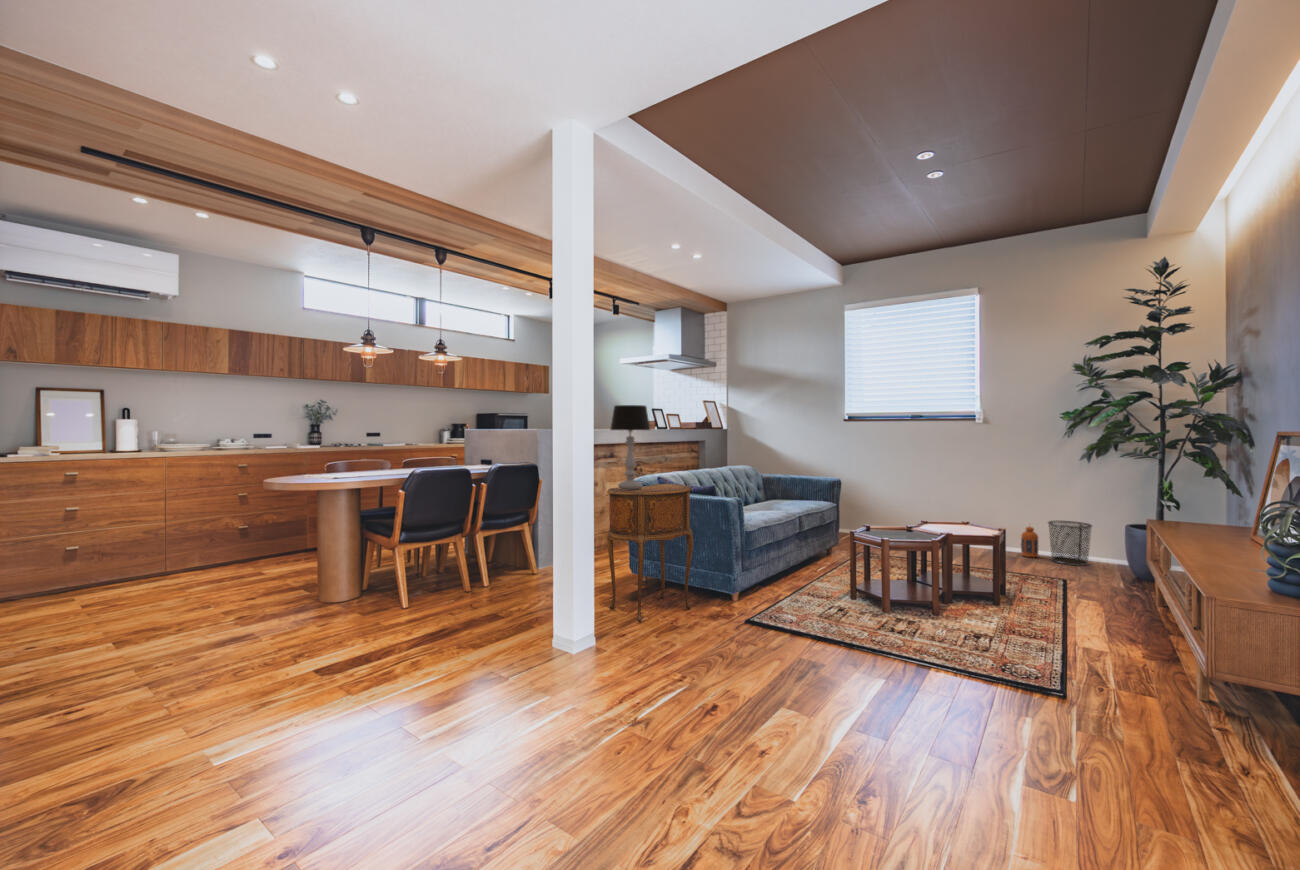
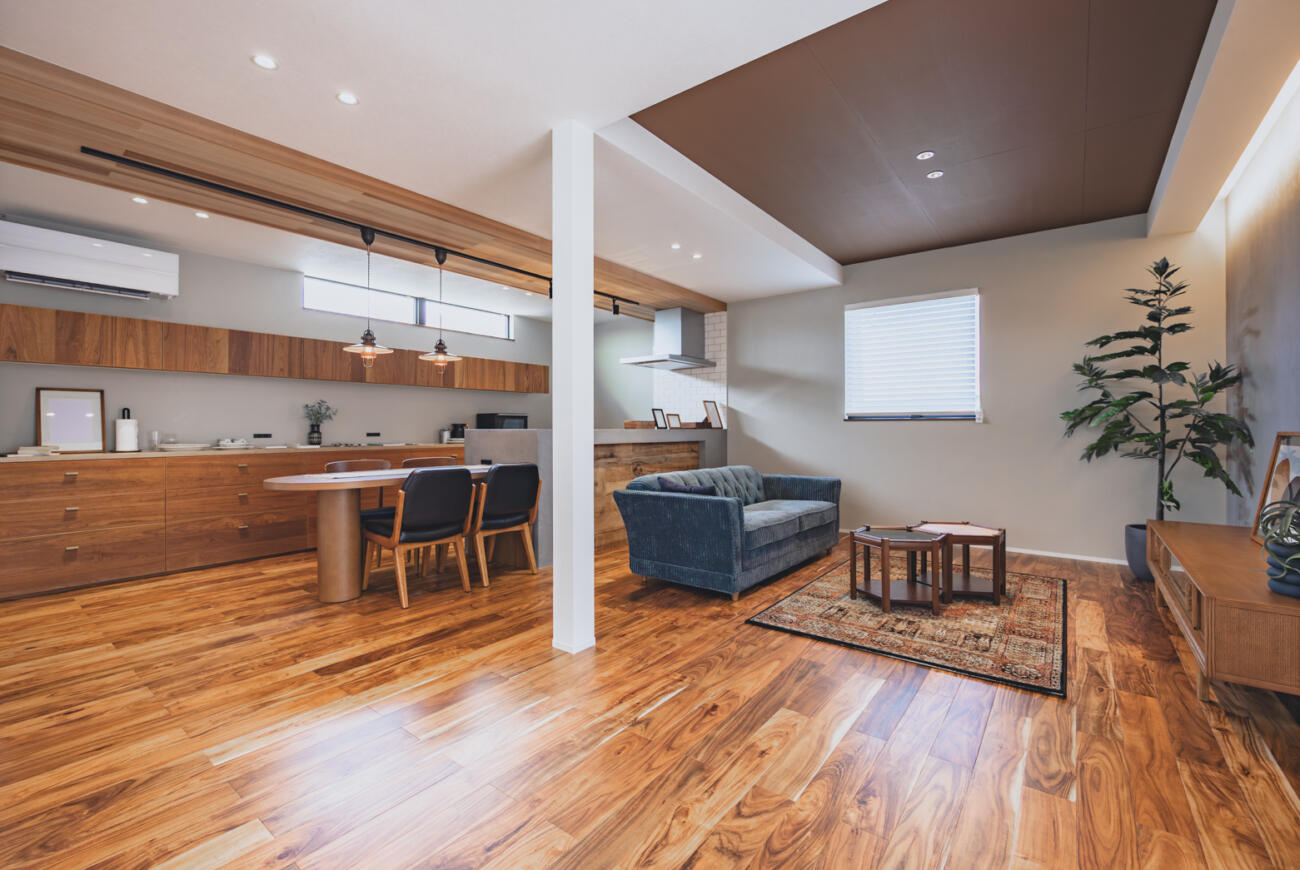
- side table [606,483,694,623]
- waste bin [1046,520,1094,567]
- table lamp [609,404,651,490]
- lantern [1019,524,1040,558]
